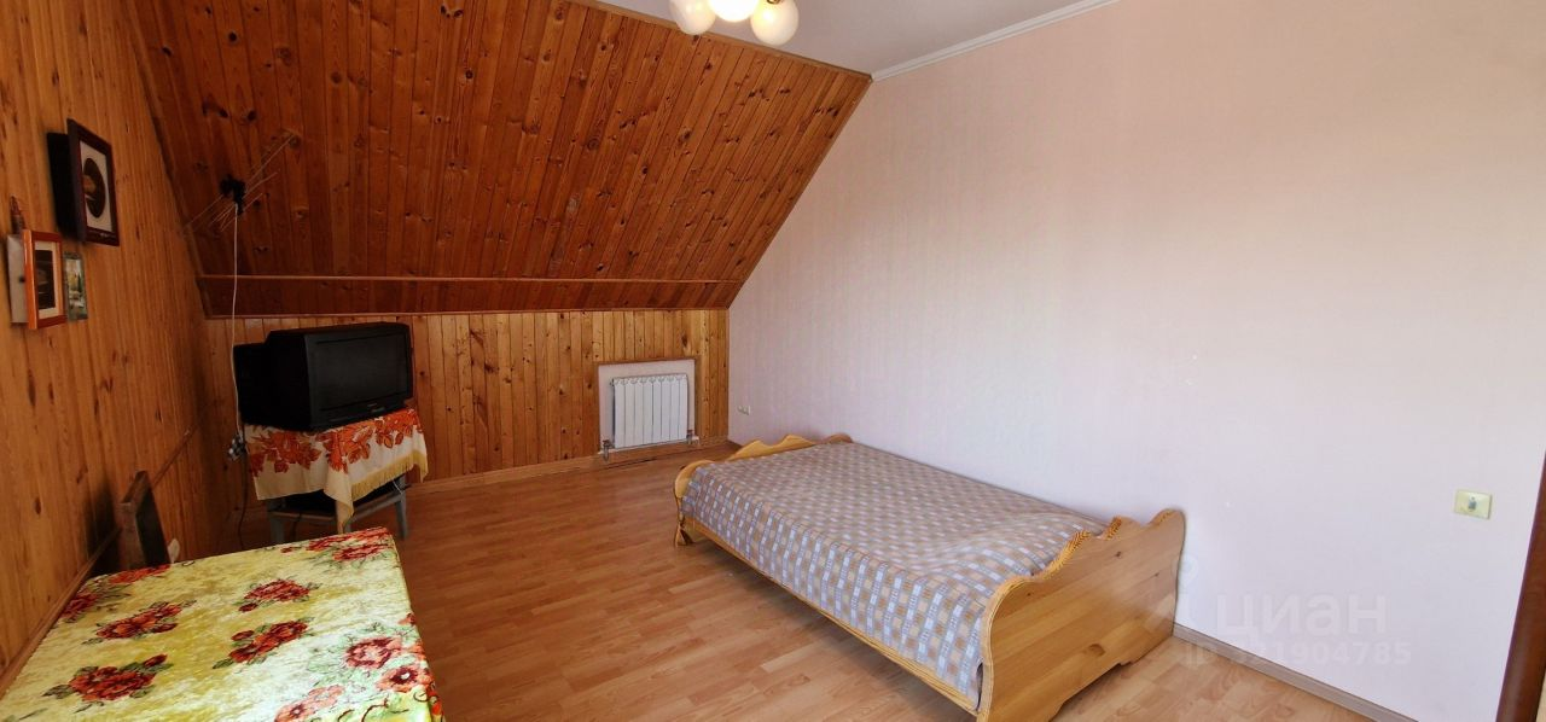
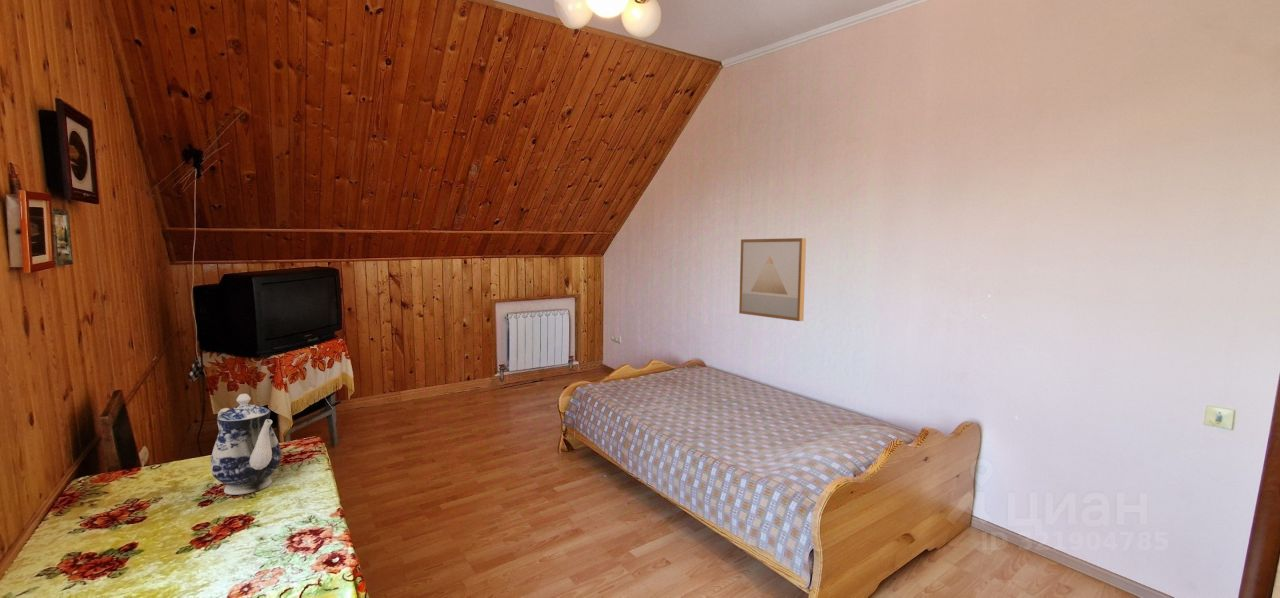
+ teapot [210,393,282,496]
+ wall art [738,237,807,322]
